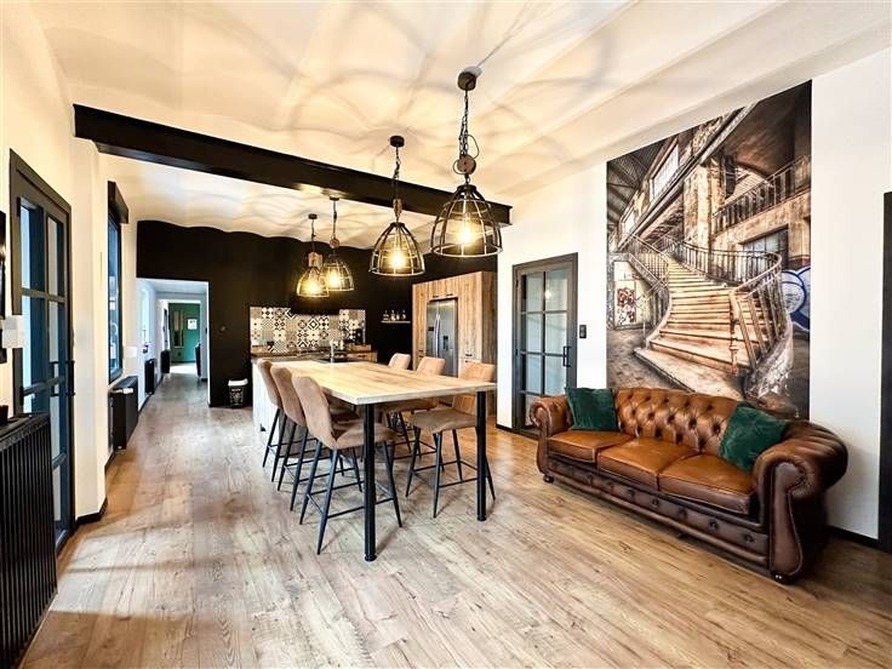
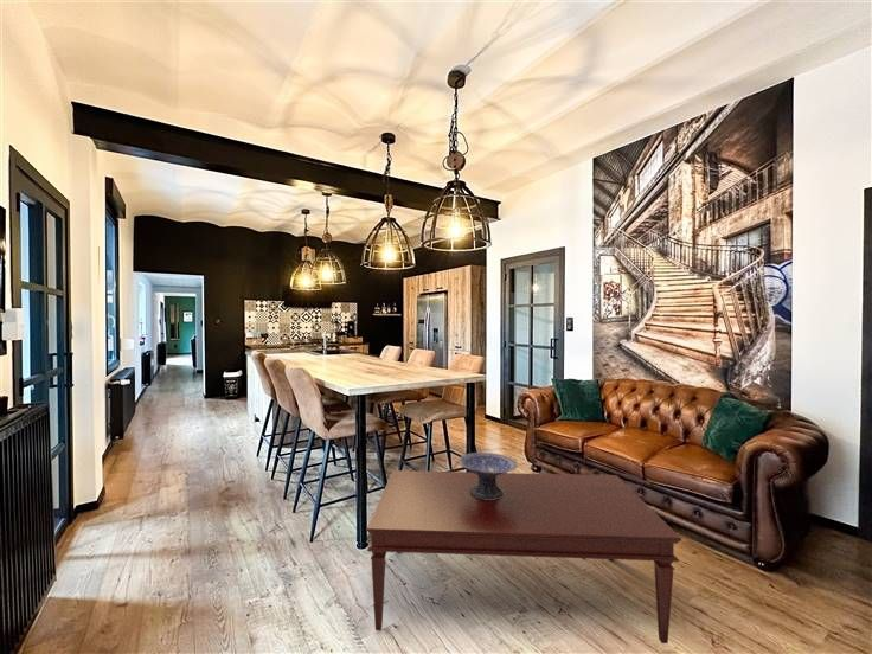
+ coffee table [365,469,682,645]
+ decorative bowl [457,451,519,500]
